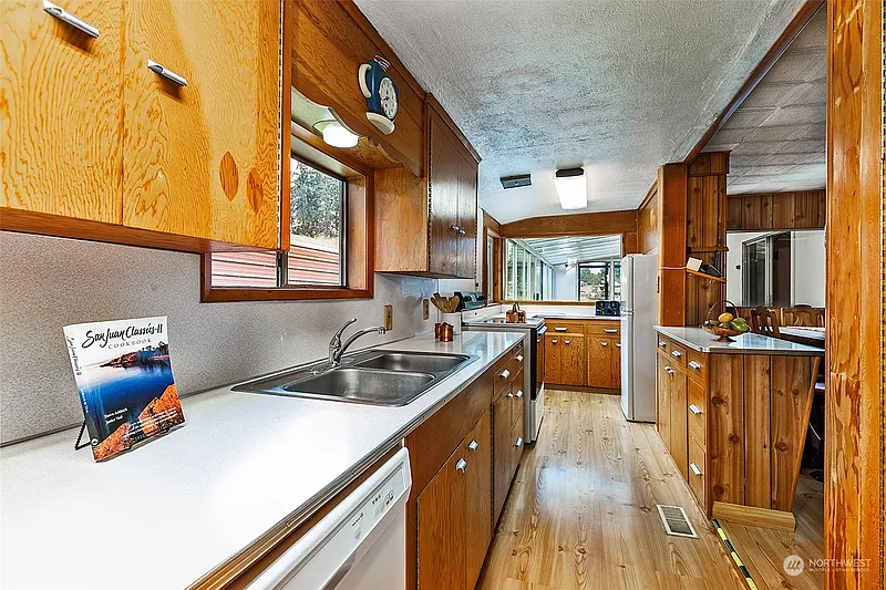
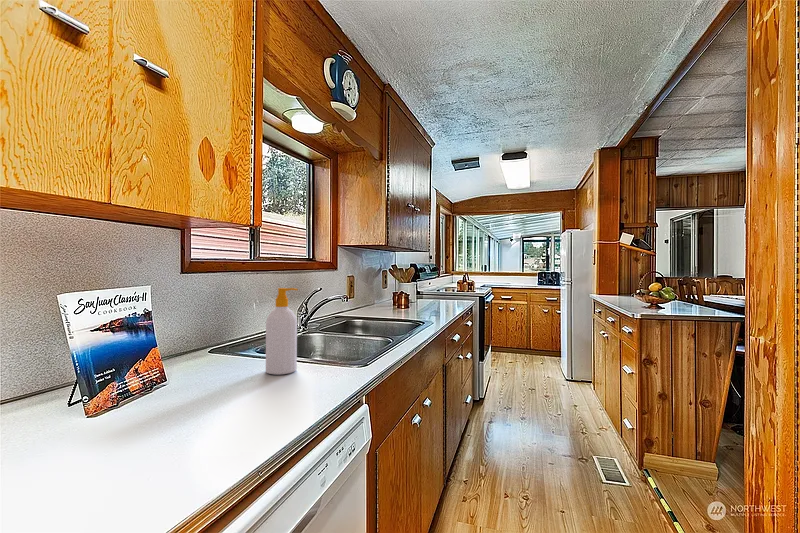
+ soap bottle [265,287,299,376]
